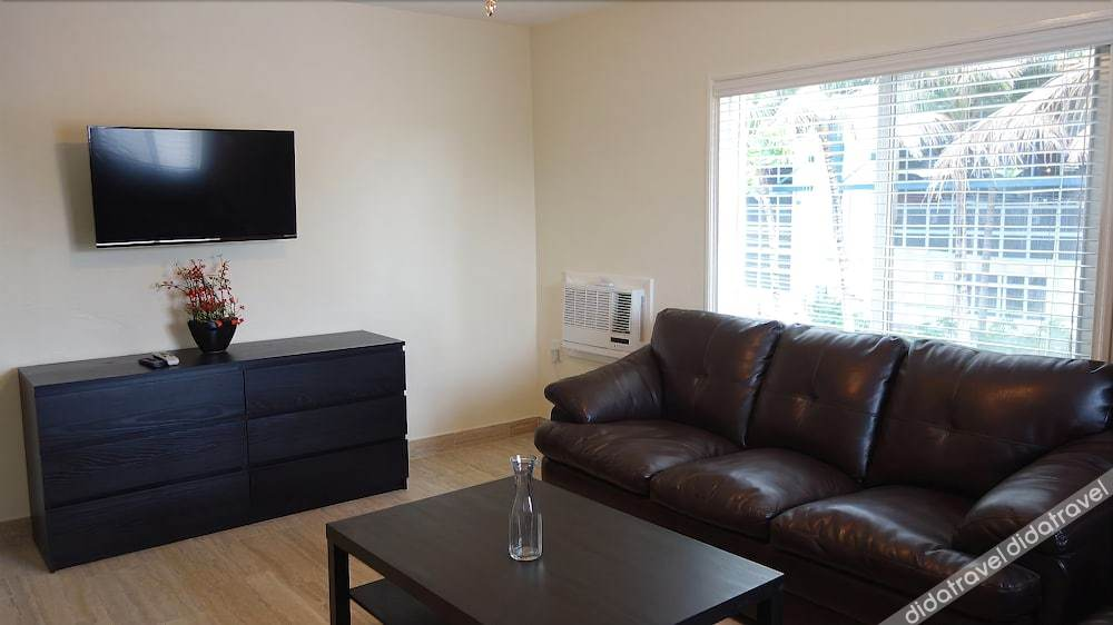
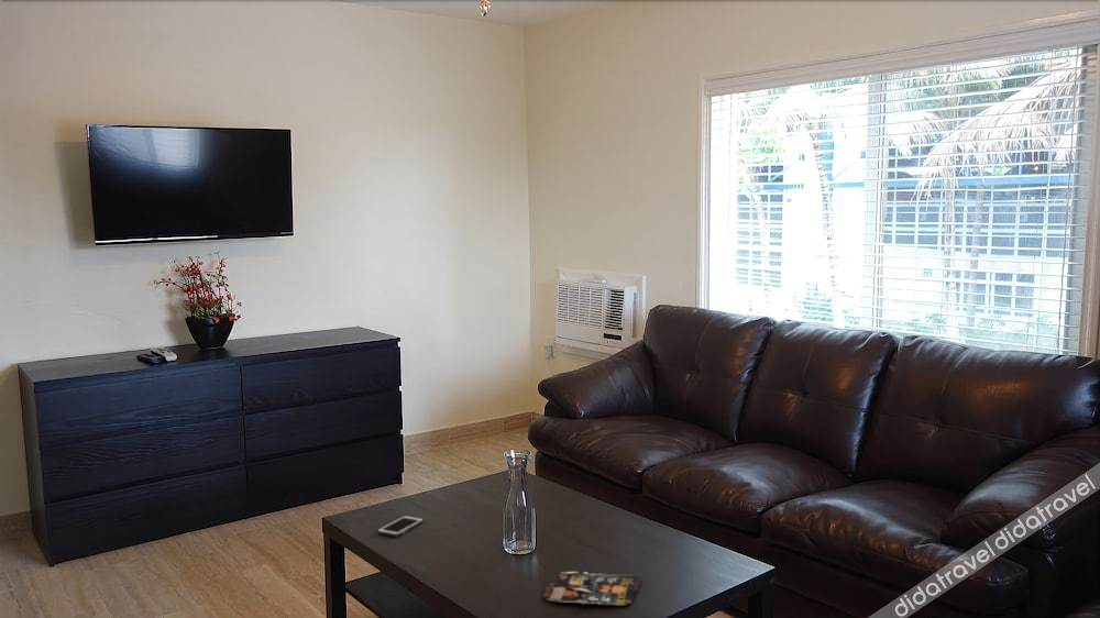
+ magazine [542,571,642,606]
+ cell phone [376,515,425,538]
